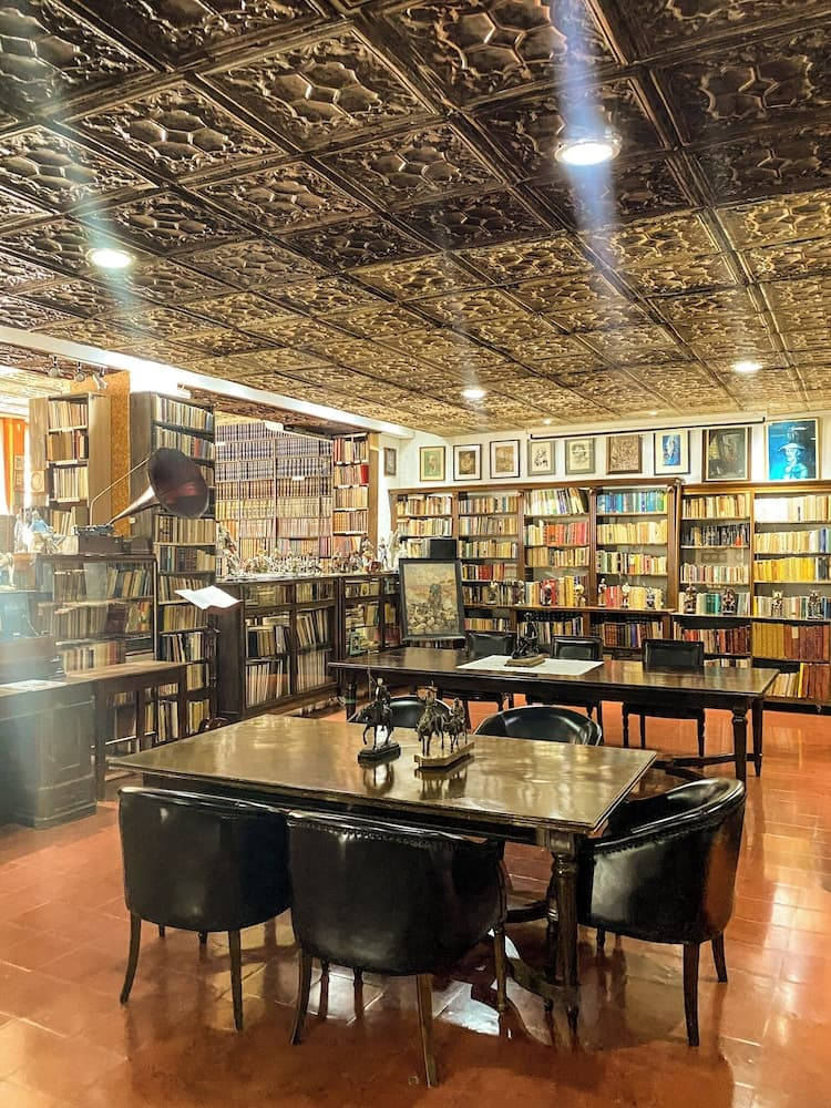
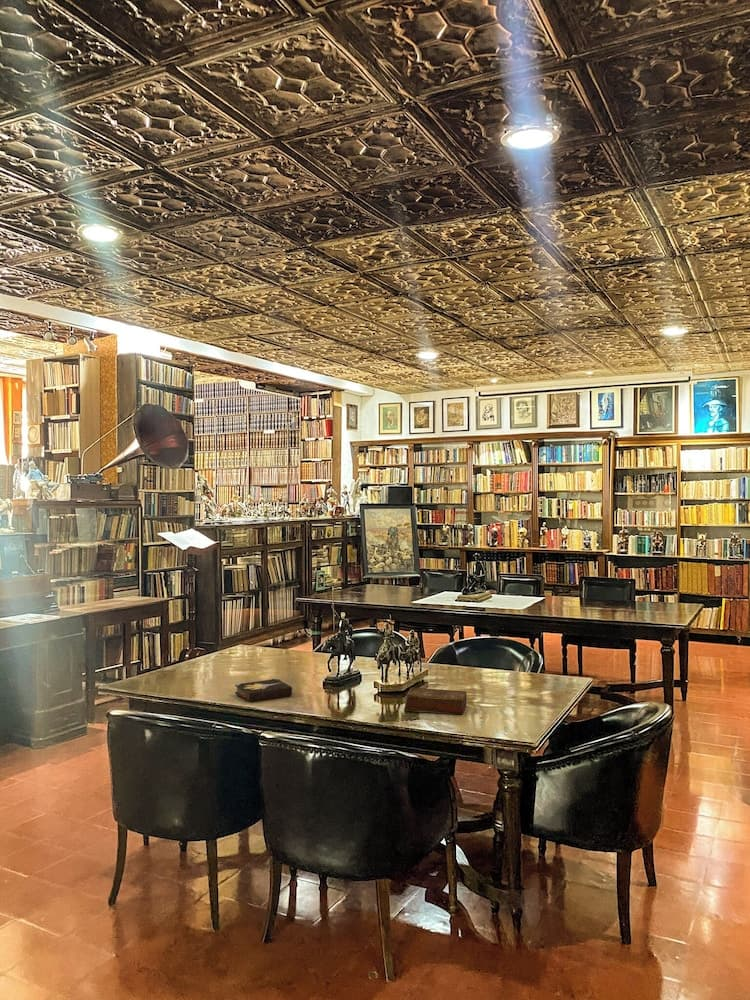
+ book [405,686,468,715]
+ hardback book [234,677,293,703]
